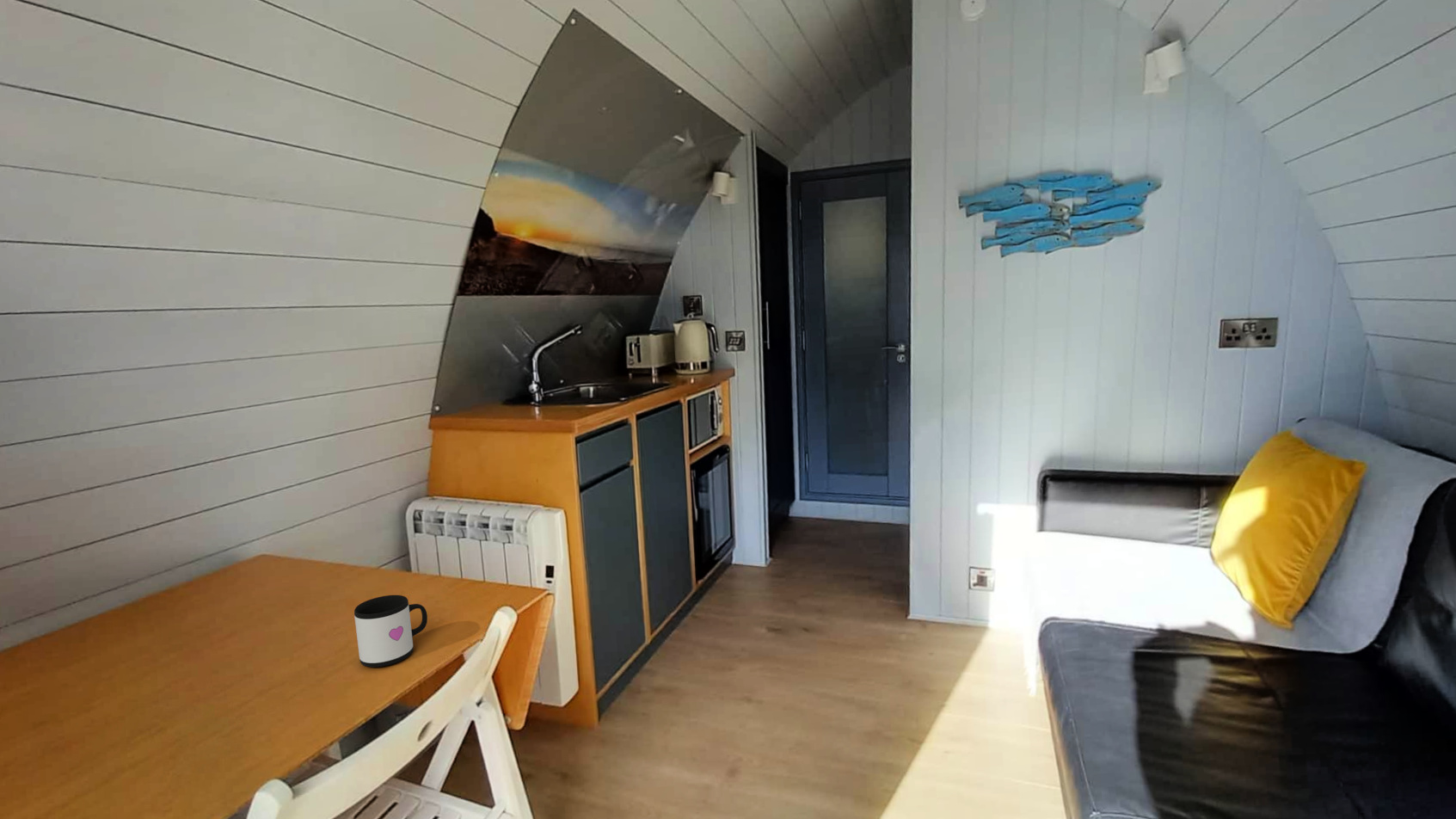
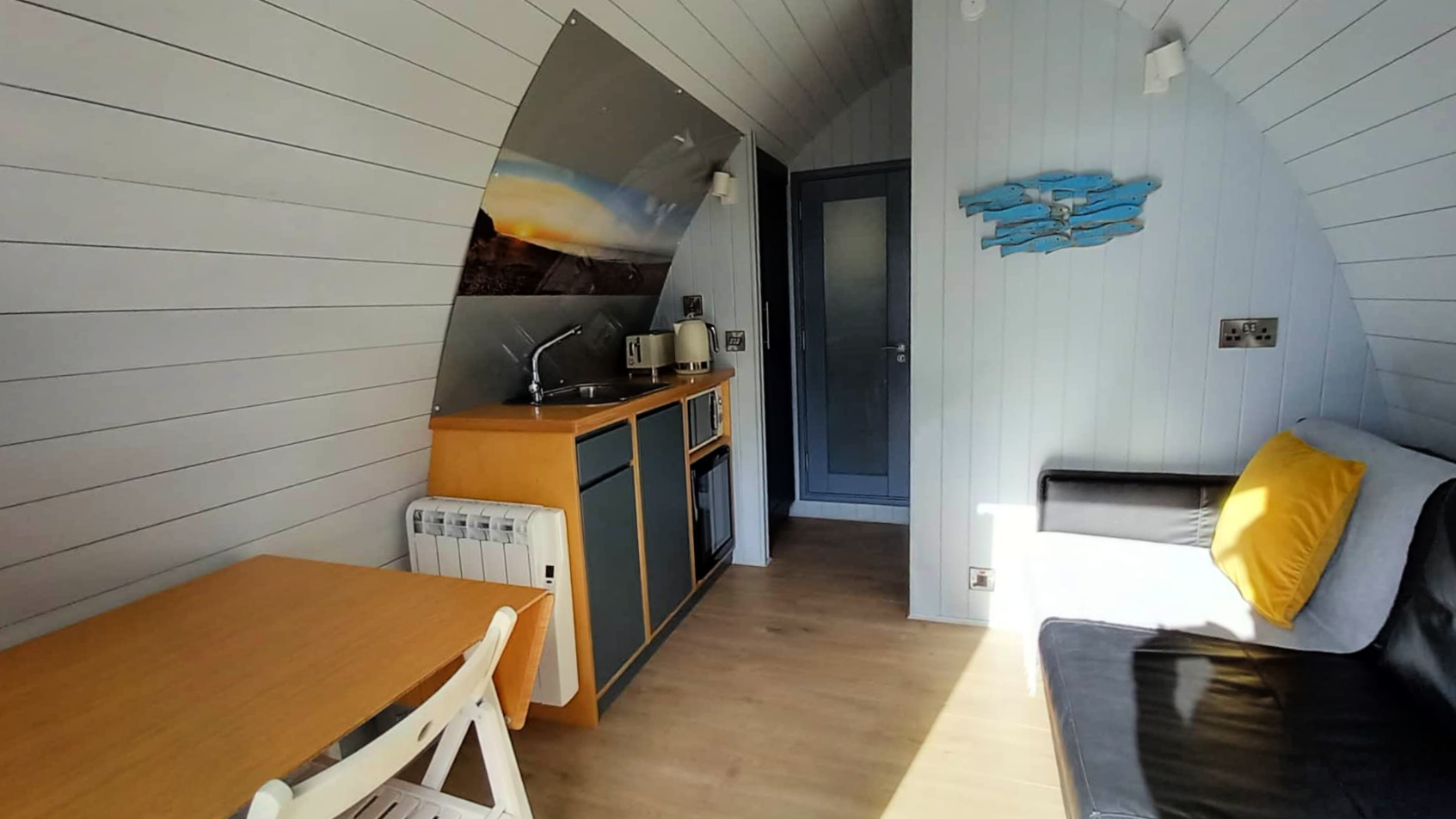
- mug [353,594,428,668]
